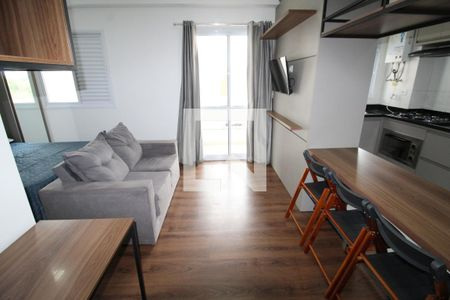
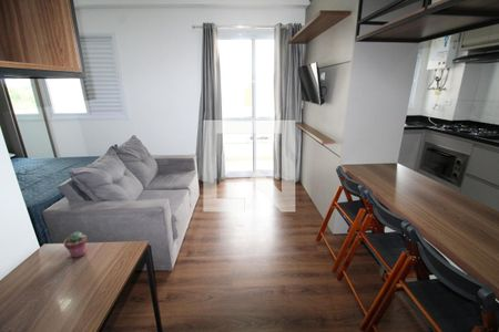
+ potted succulent [63,230,88,259]
